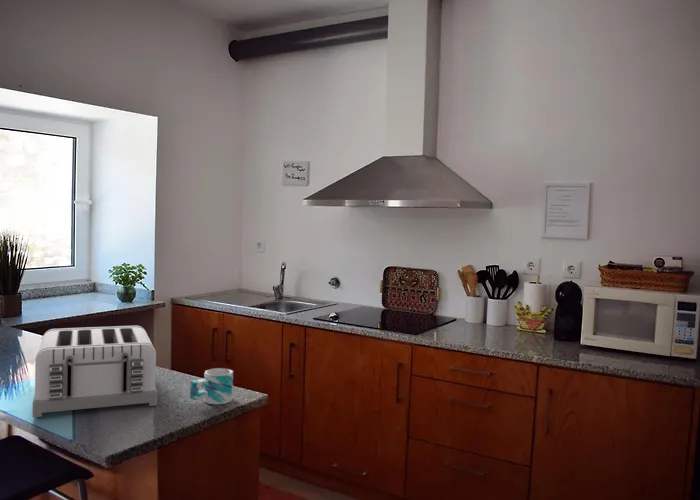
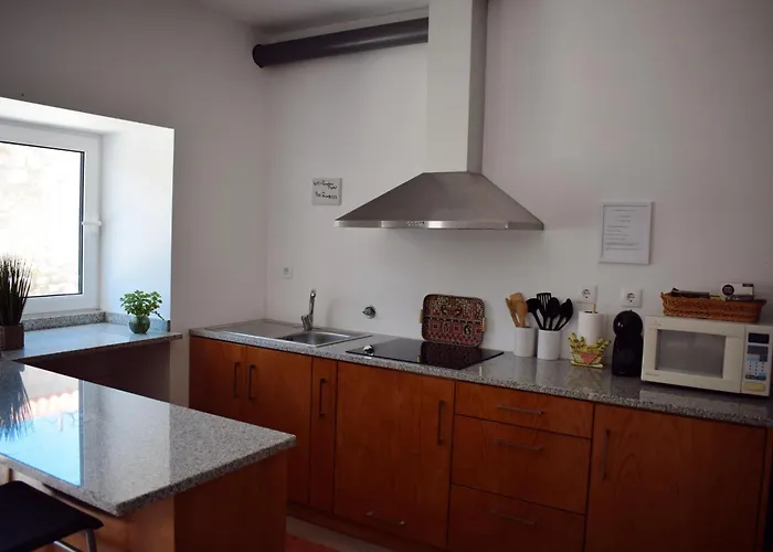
- toaster [31,325,159,418]
- mug [189,367,234,405]
